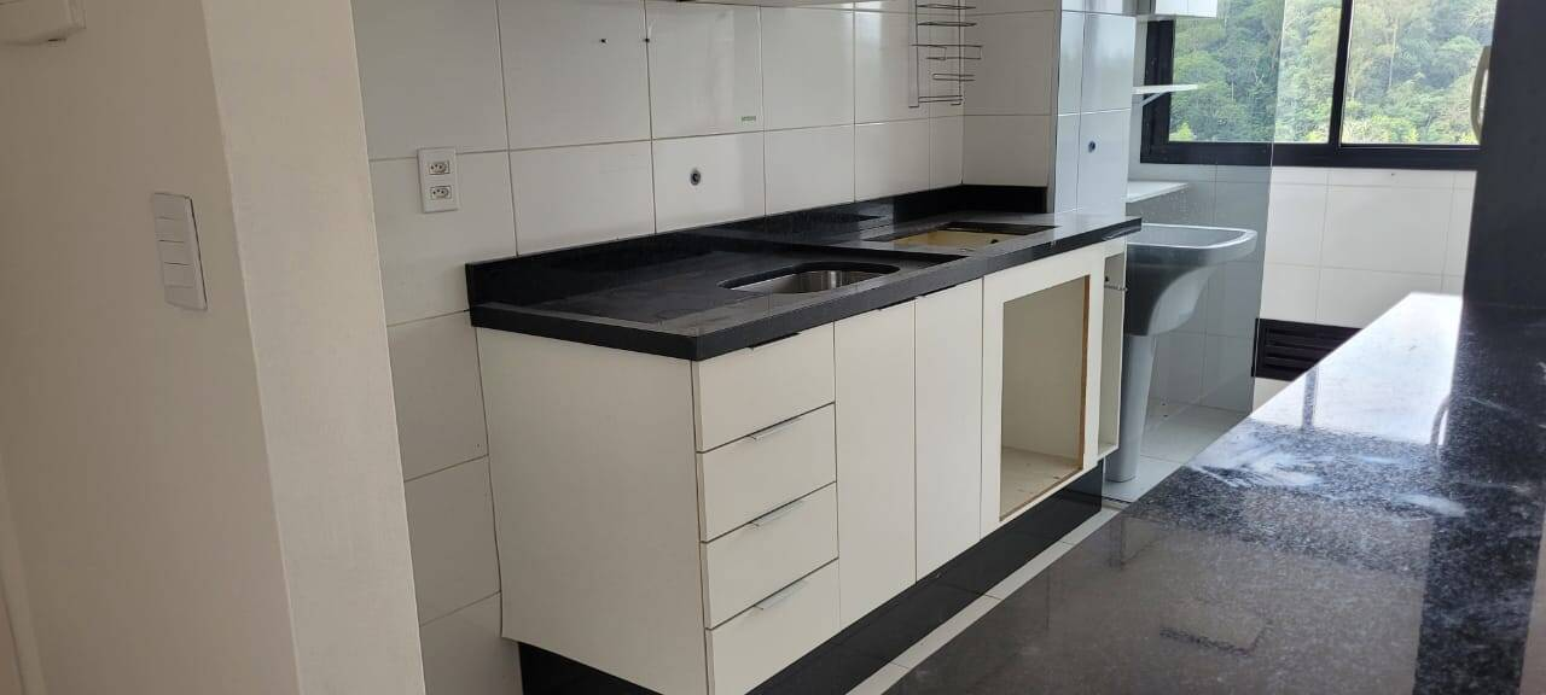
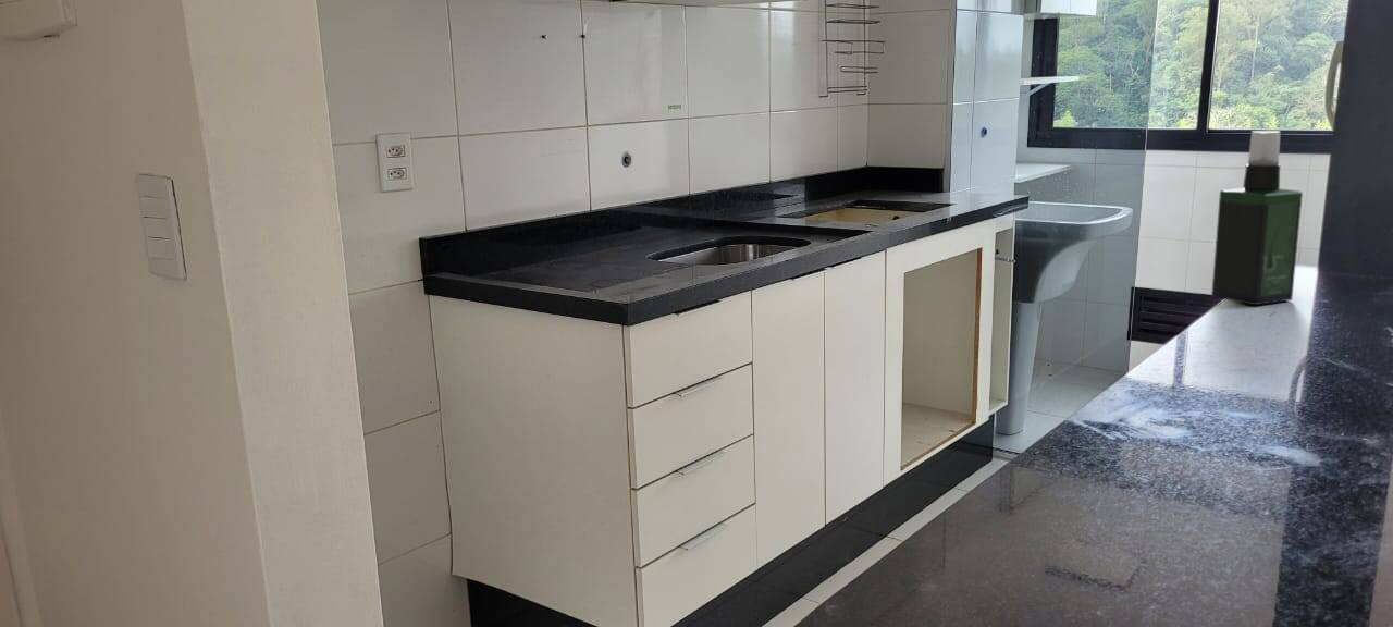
+ spray bottle [1210,130,1304,306]
